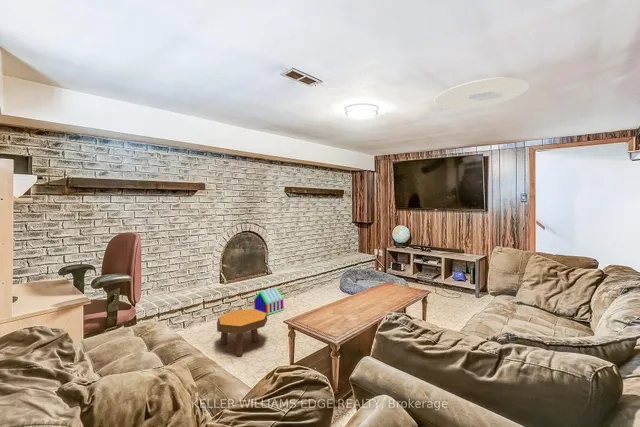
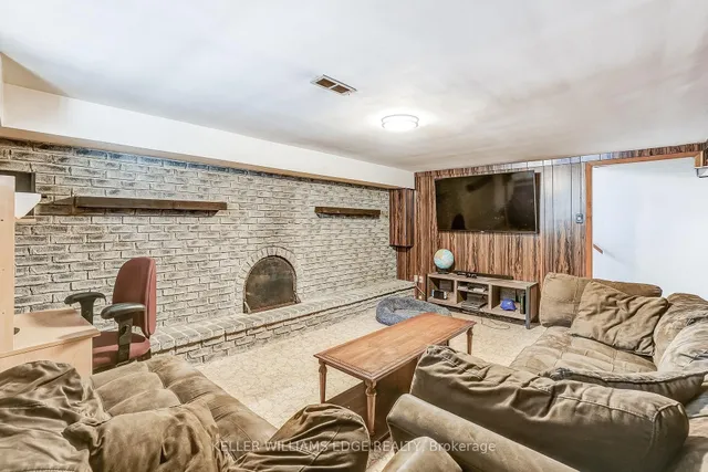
- footstool [216,308,268,357]
- toy house [253,286,284,316]
- ceiling light [433,76,530,110]
